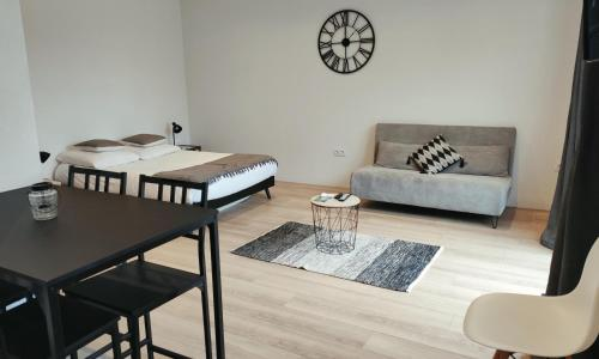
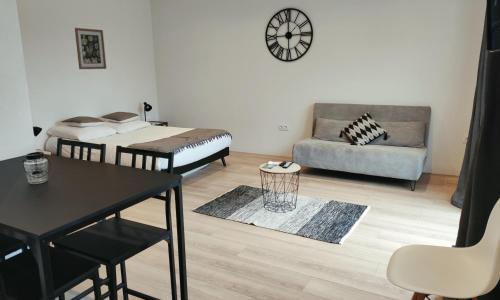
+ wall art [74,27,107,70]
